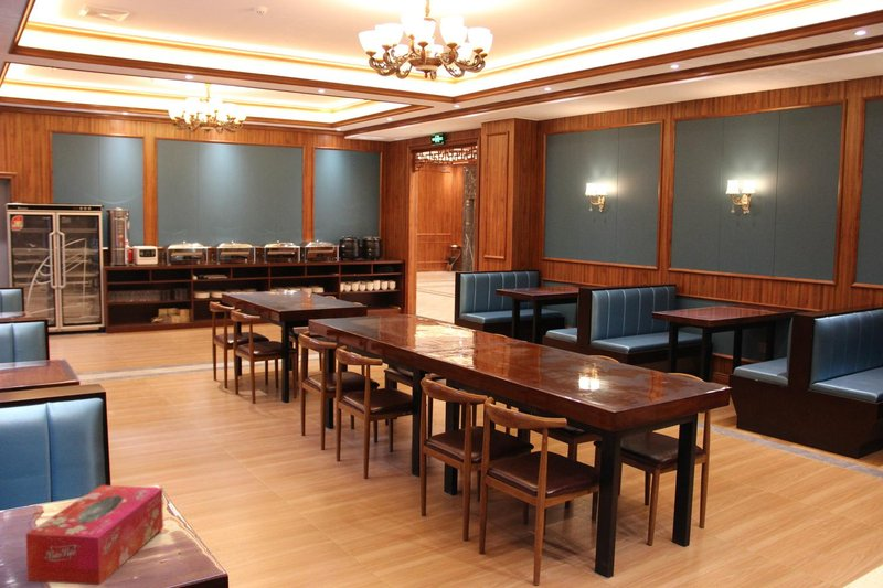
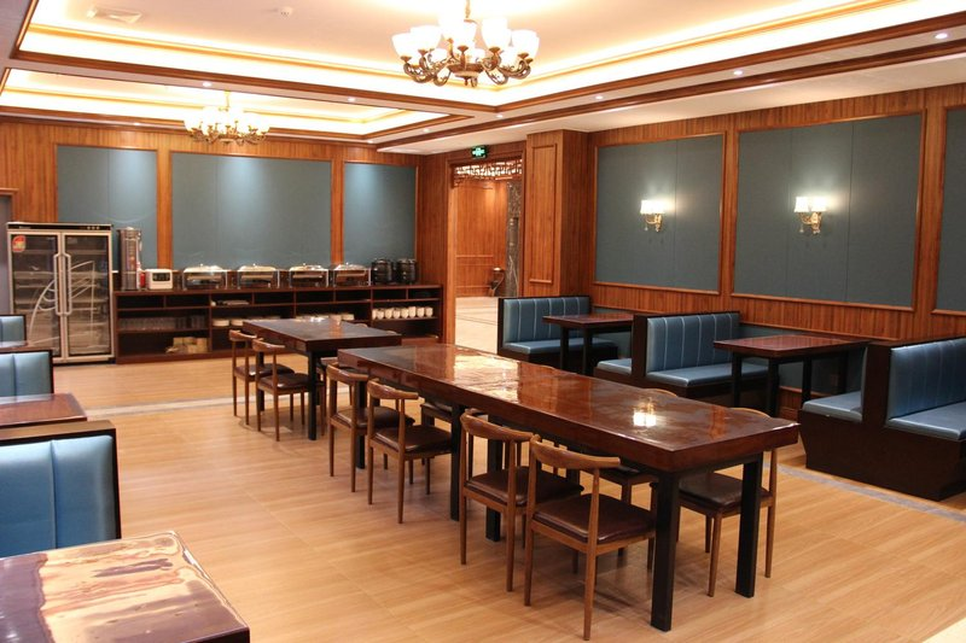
- tissue box [25,484,164,586]
